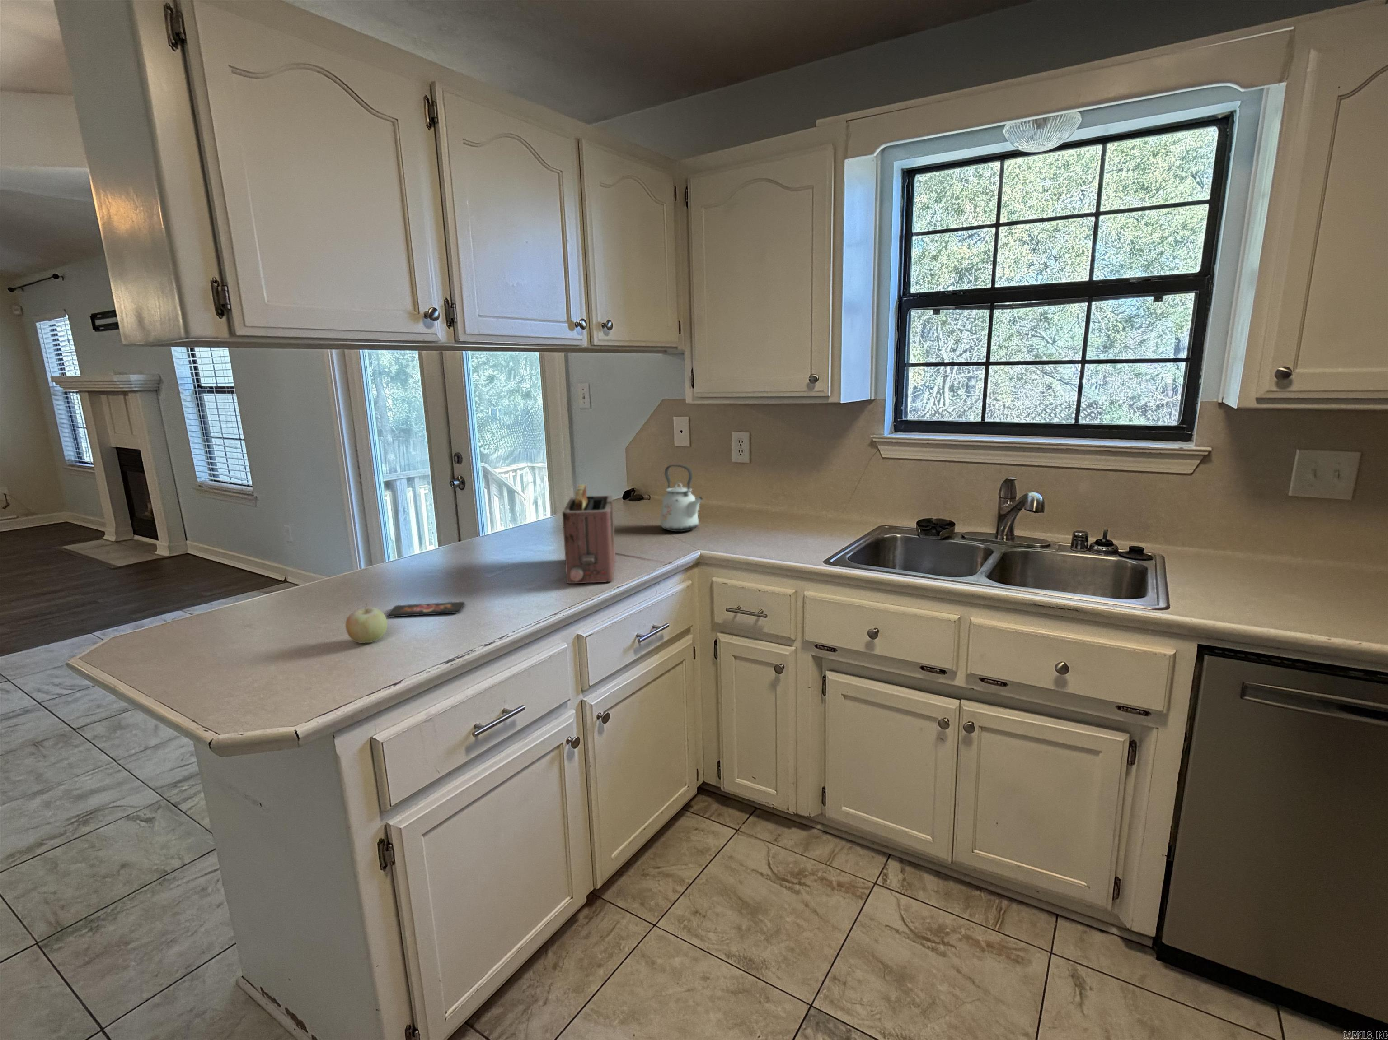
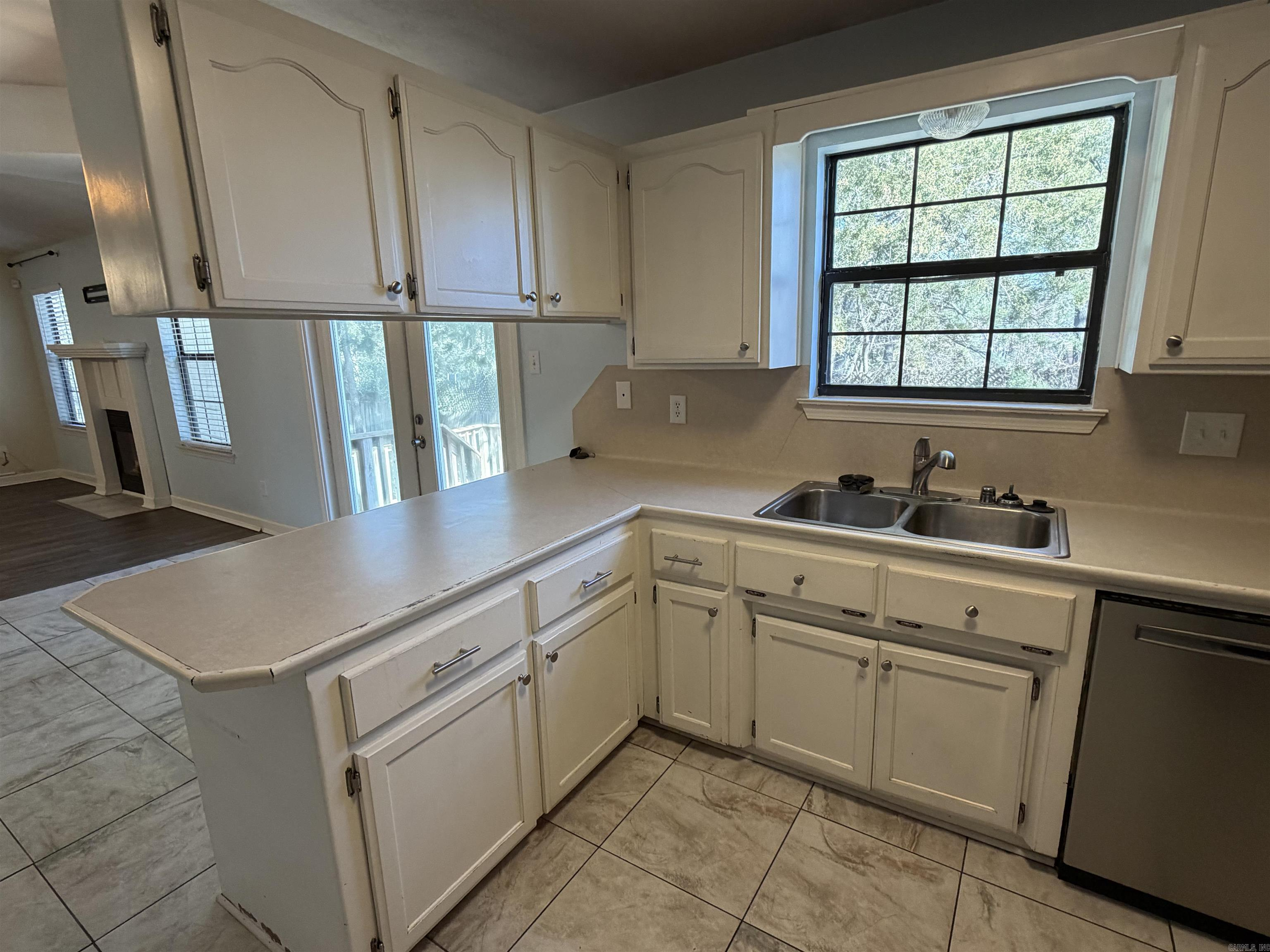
- smartphone [387,601,466,617]
- fruit [345,603,388,643]
- kettle [660,464,704,532]
- toaster [562,484,615,584]
